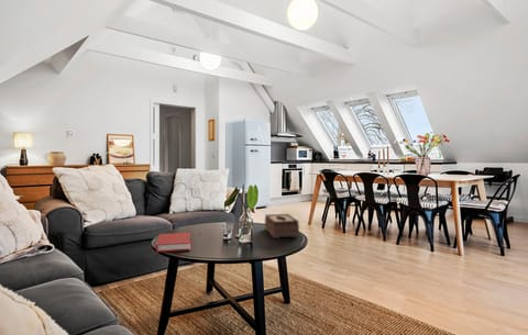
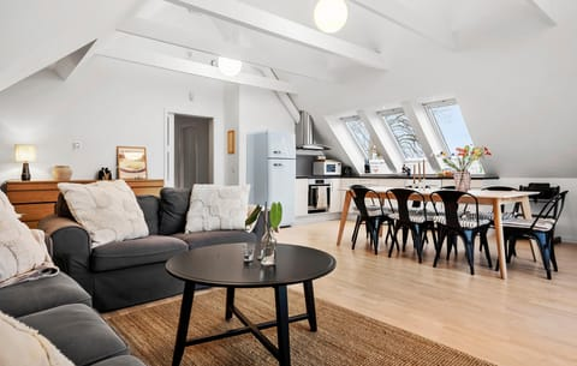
- tissue box [264,213,300,239]
- book [155,232,191,254]
